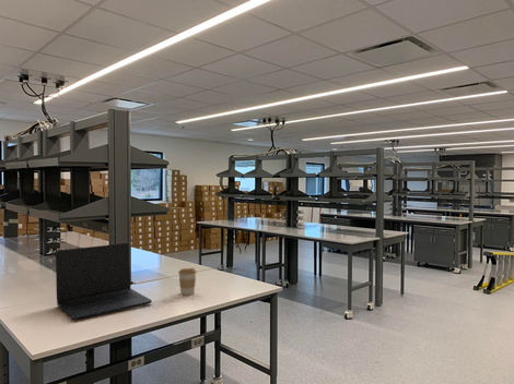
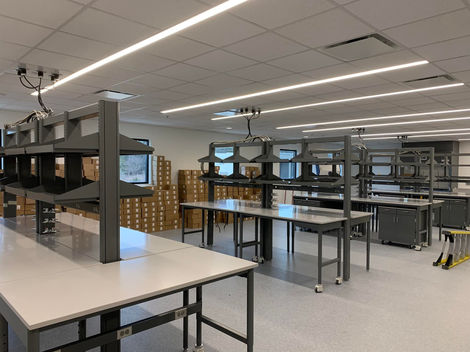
- laptop [55,242,153,321]
- coffee cup [177,267,198,296]
